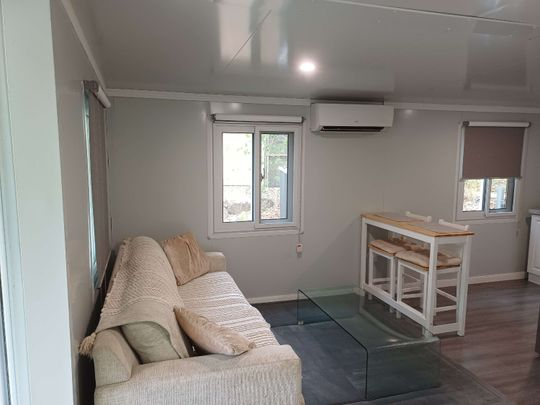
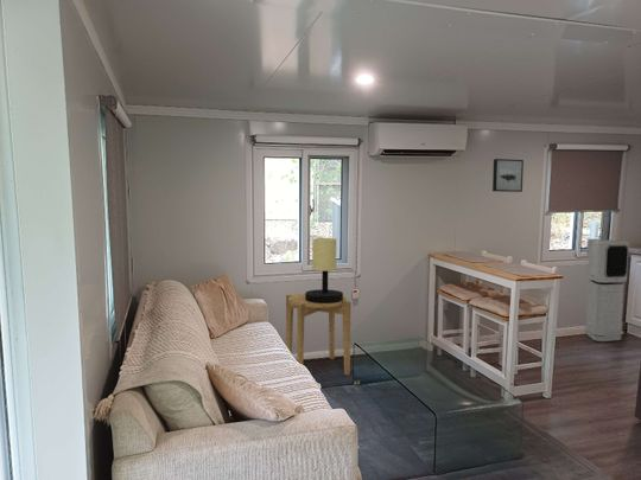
+ wall art [491,158,525,193]
+ side table [285,293,351,377]
+ air purifier [584,238,630,343]
+ table lamp [304,237,344,303]
